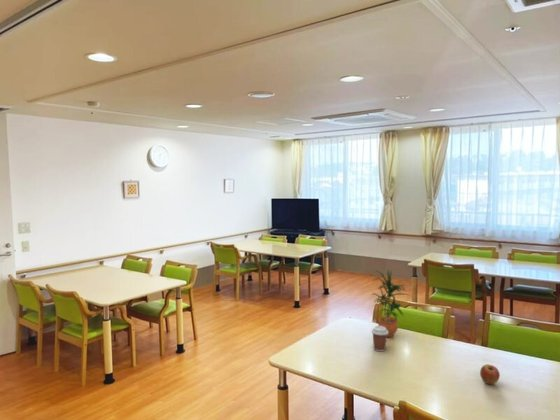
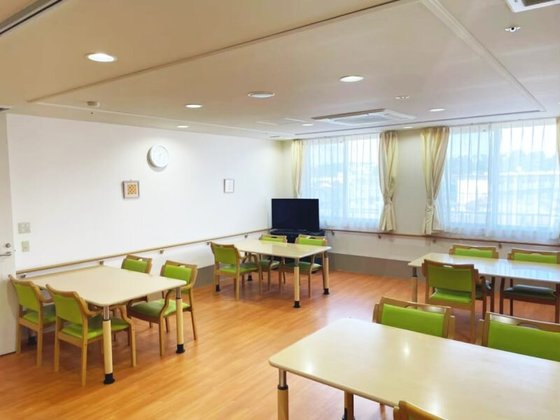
- apple [479,363,501,386]
- potted plant [370,268,412,338]
- coffee cup [371,325,388,352]
